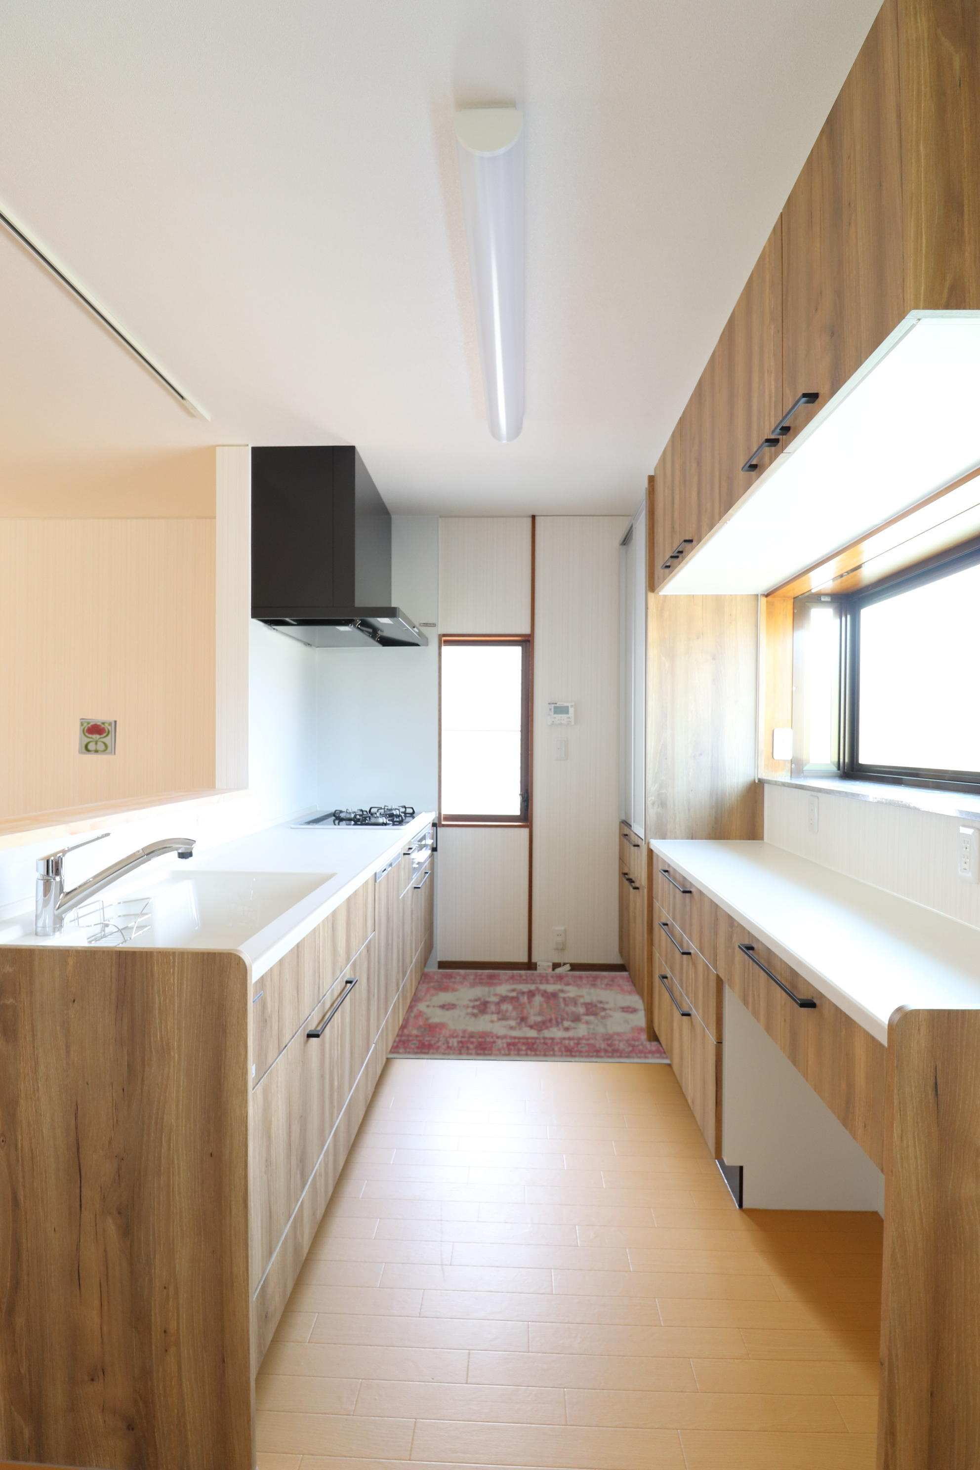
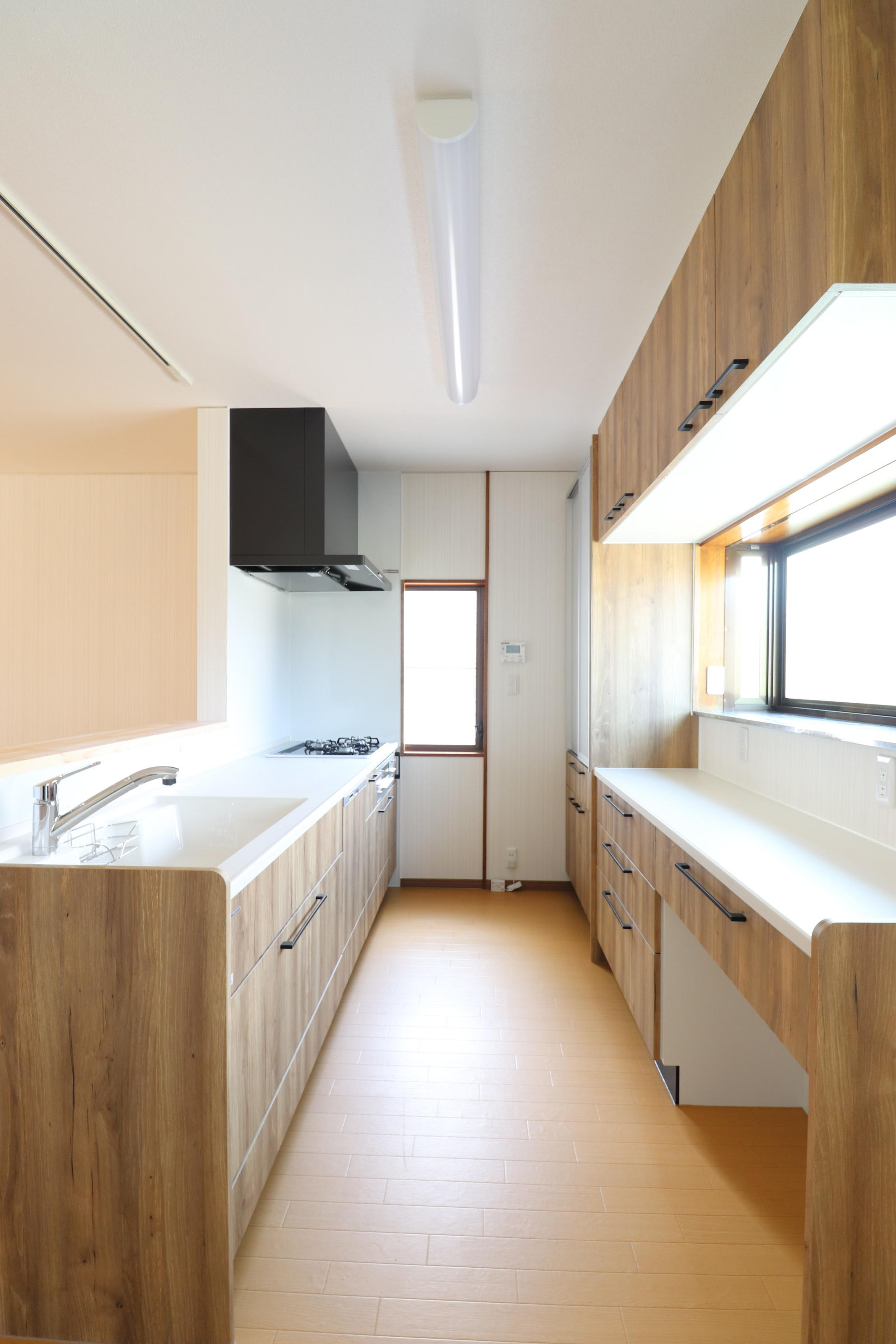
- rug [386,969,672,1064]
- decorative tile [78,718,117,756]
